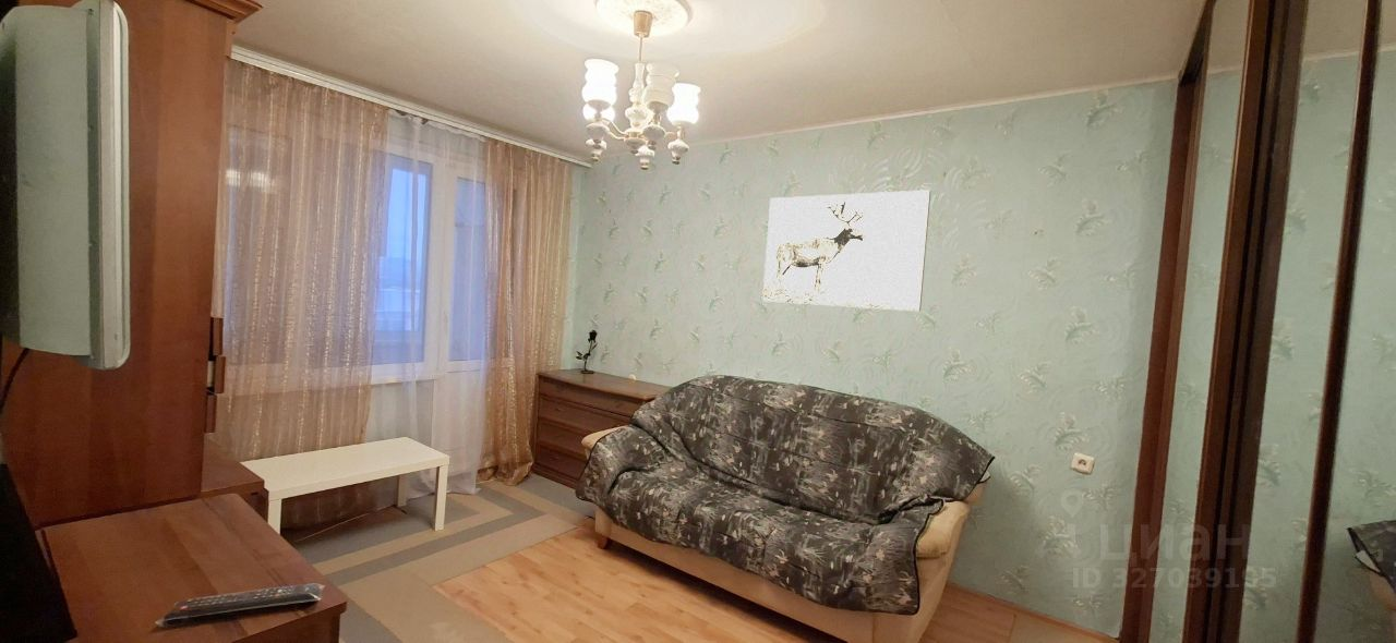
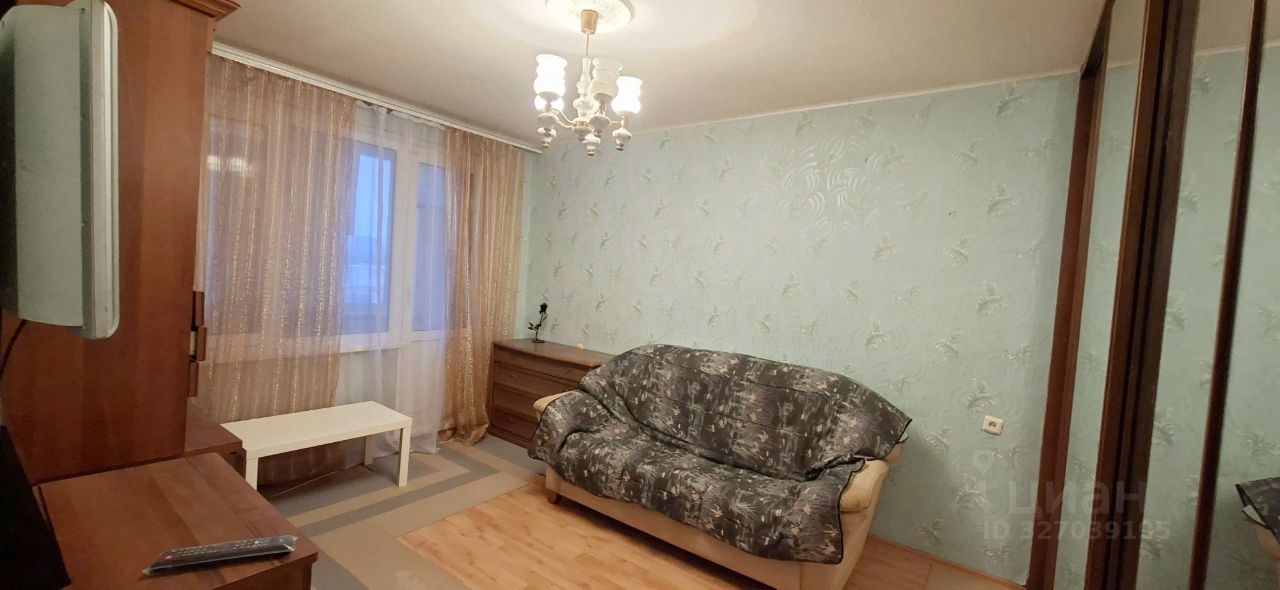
- wall art [761,189,931,313]
